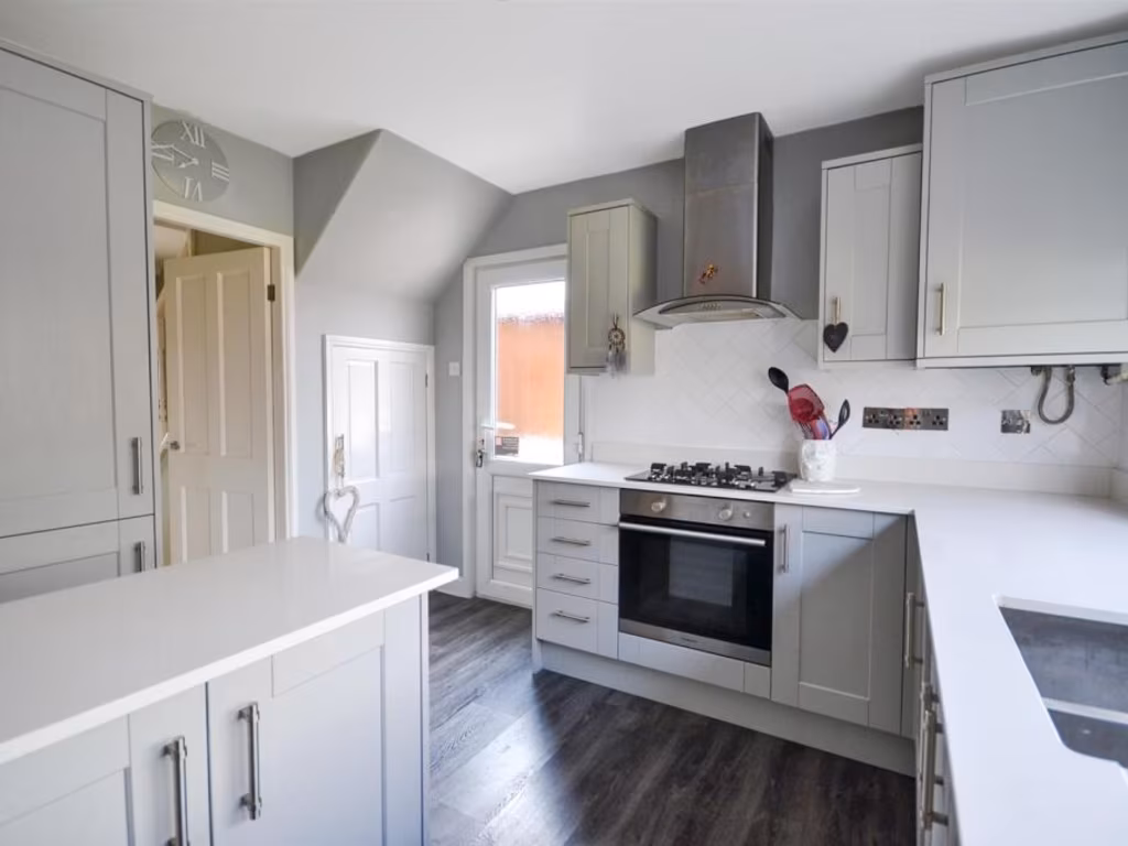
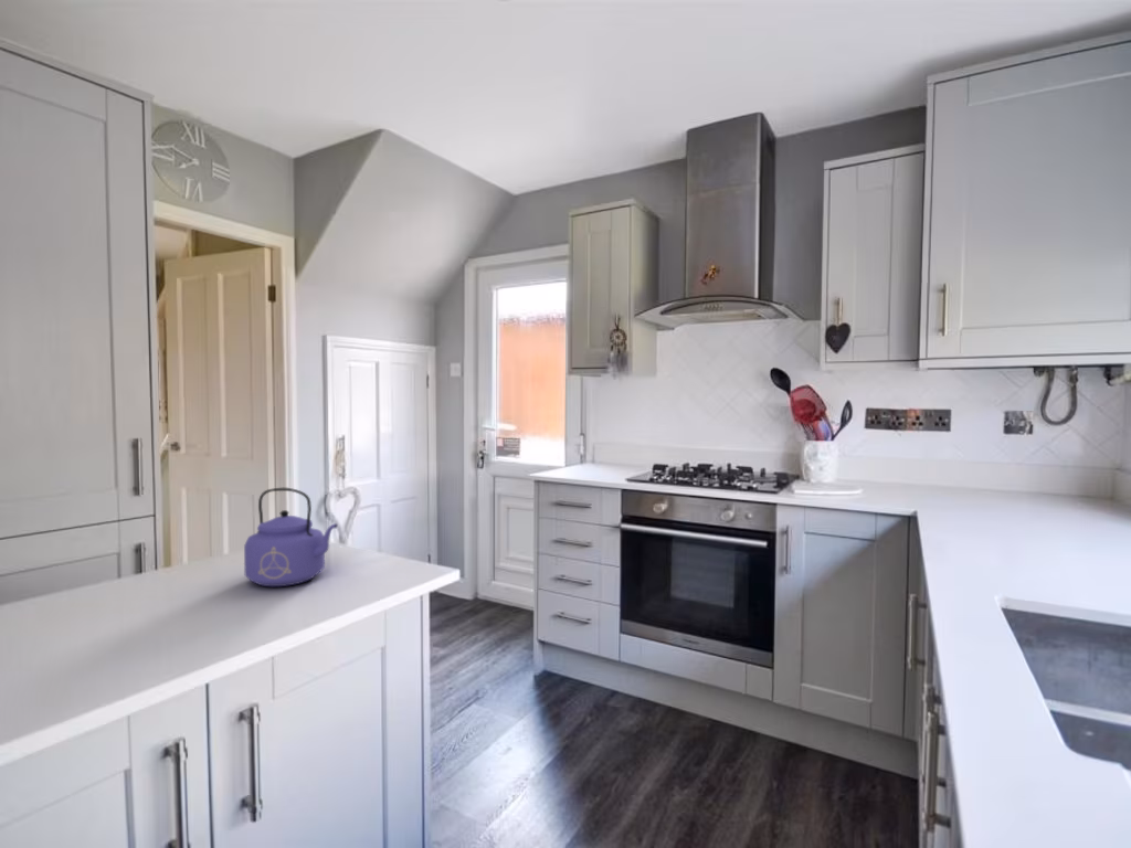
+ kettle [243,487,339,587]
